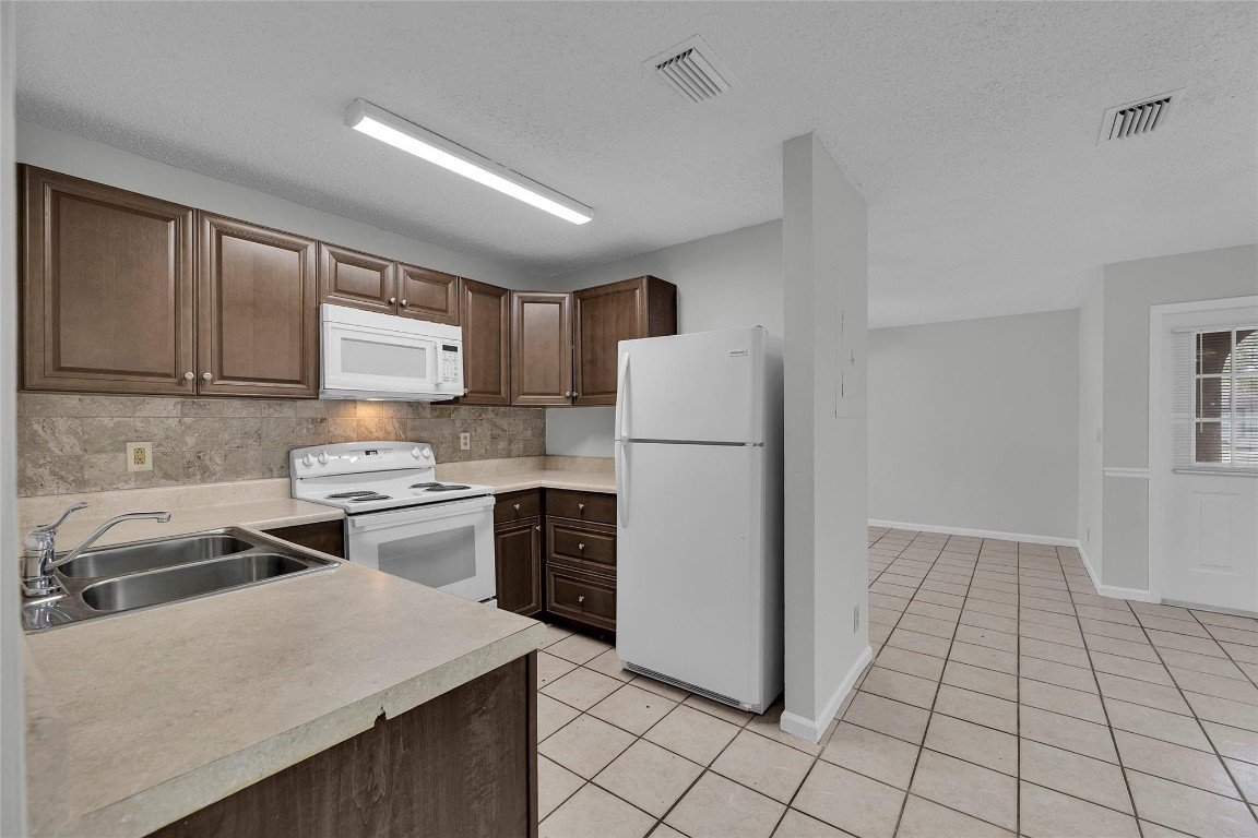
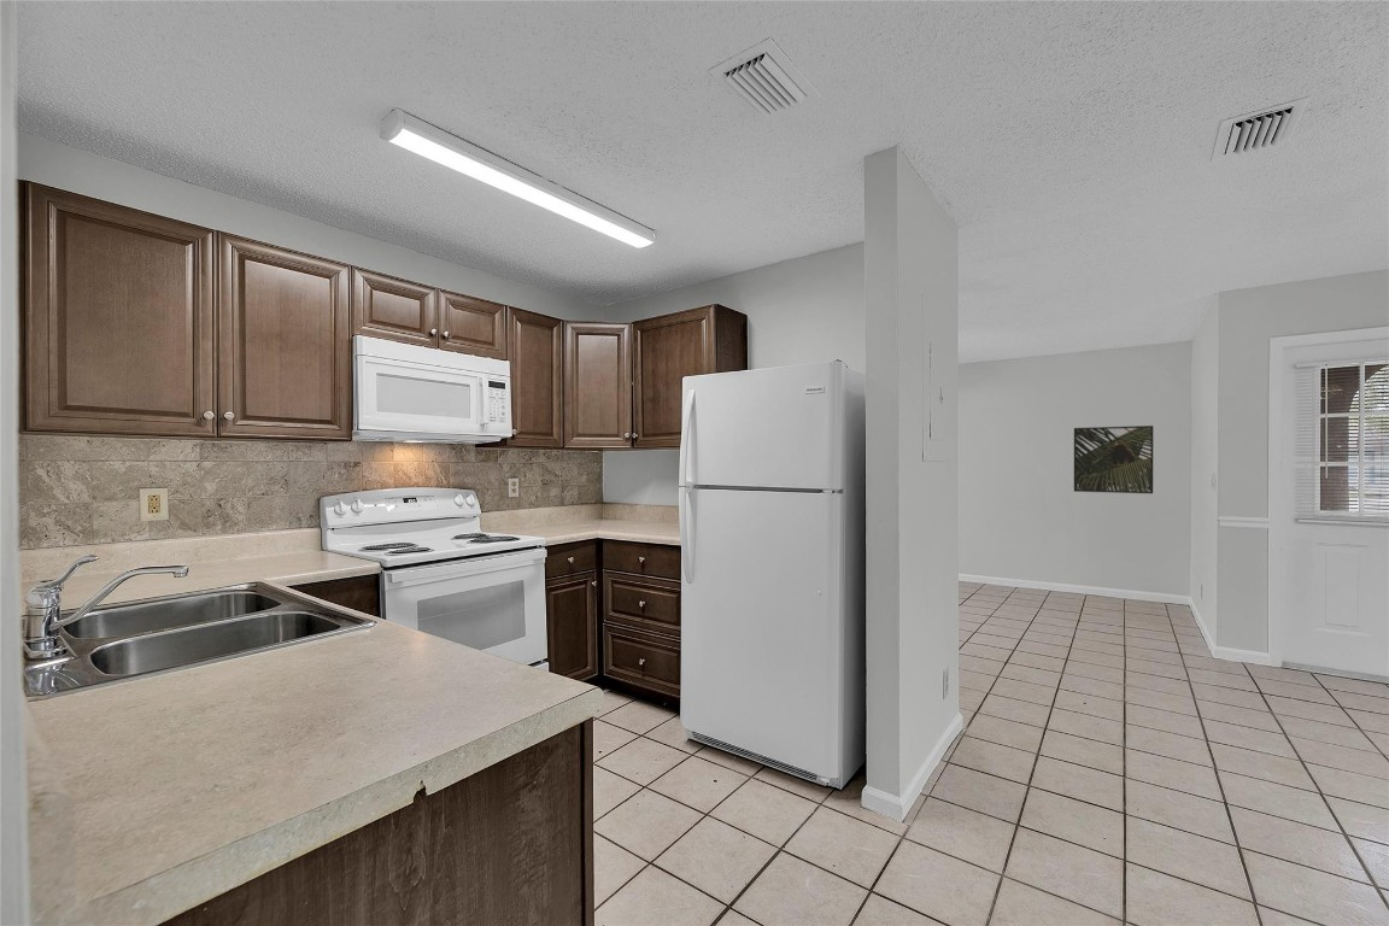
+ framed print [1073,424,1154,494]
